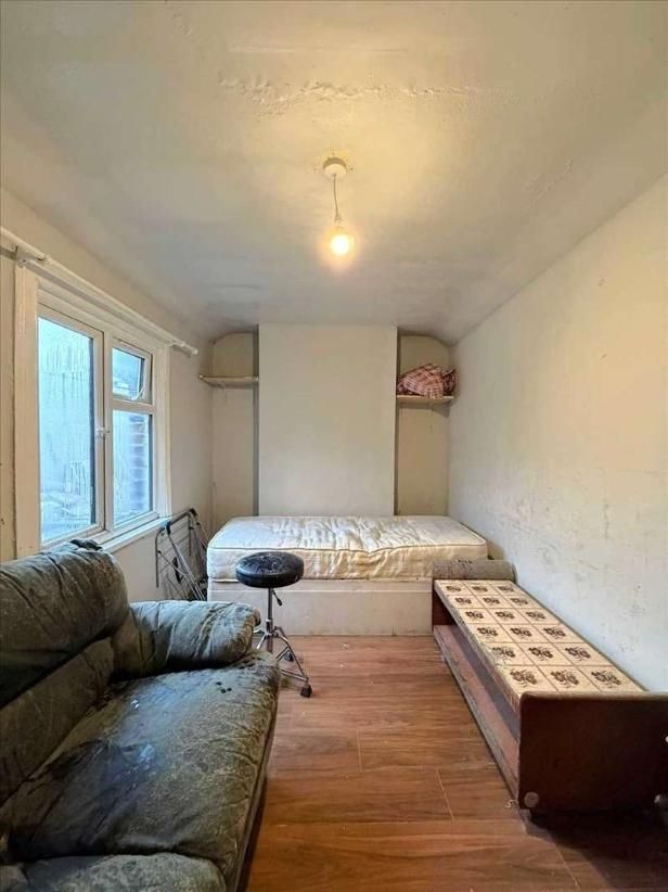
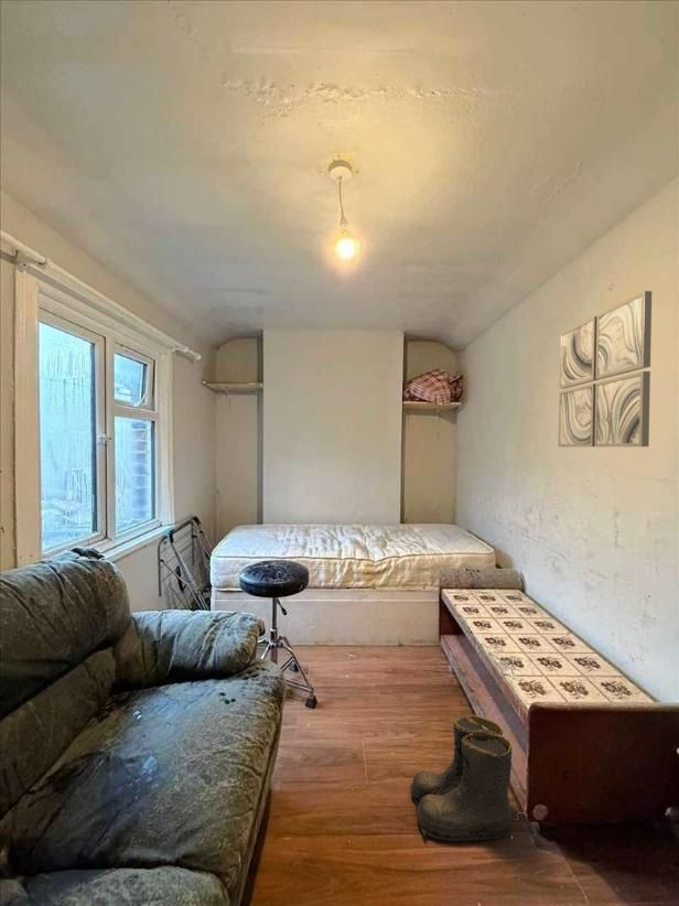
+ wall art [558,290,653,447]
+ boots [408,714,513,842]
